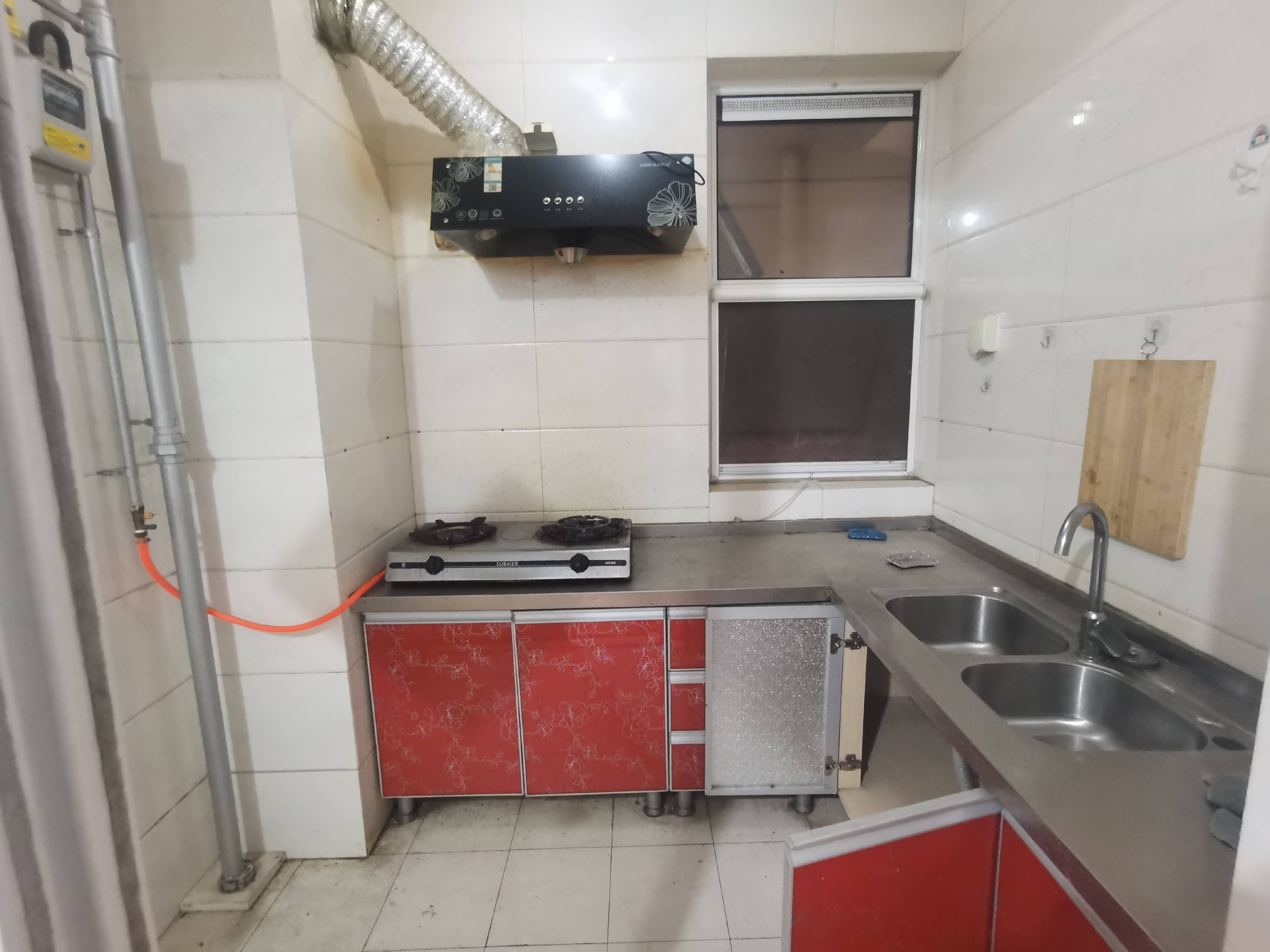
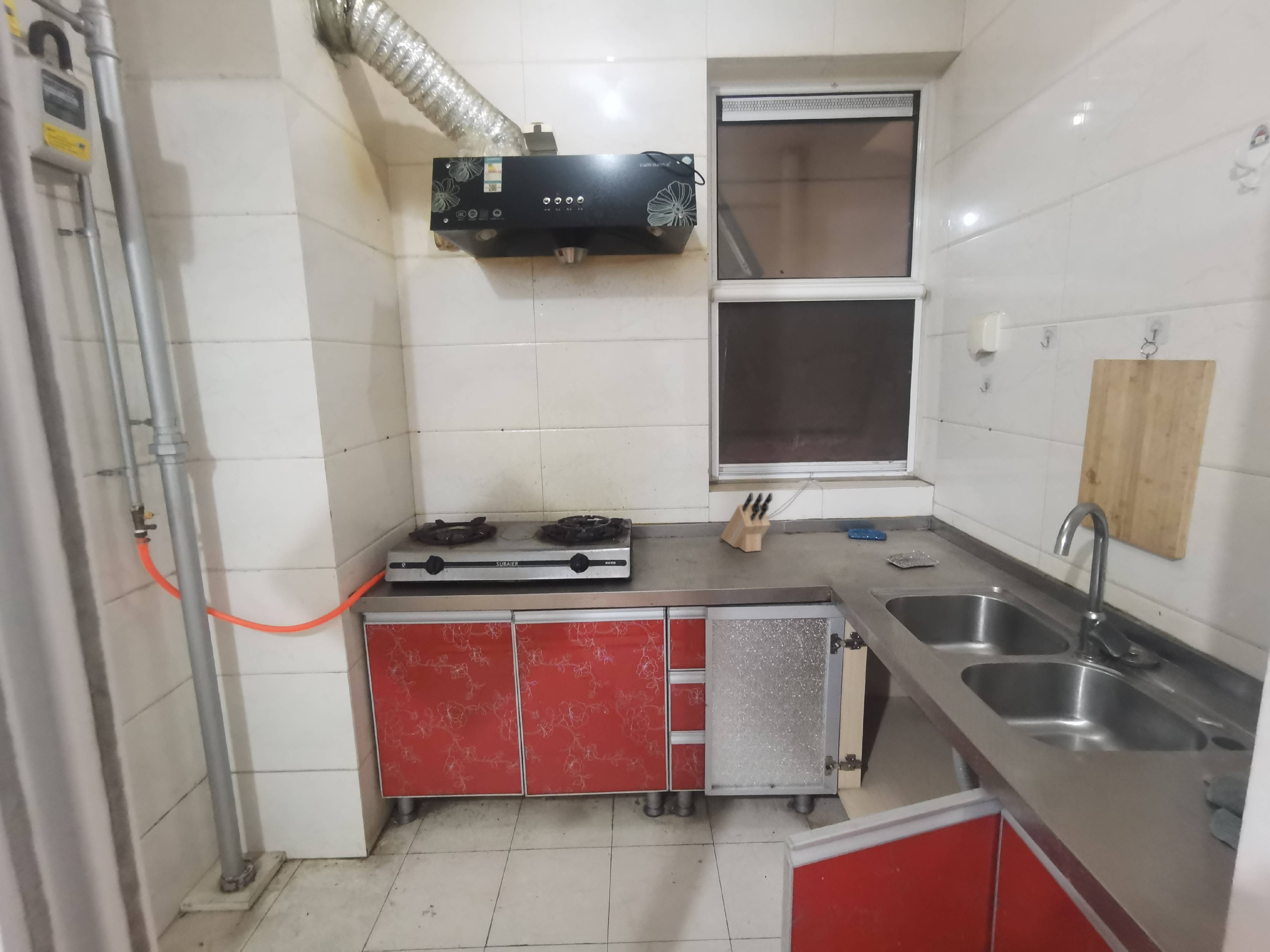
+ knife block [721,492,773,553]
